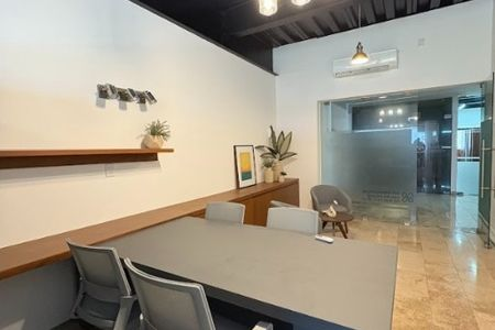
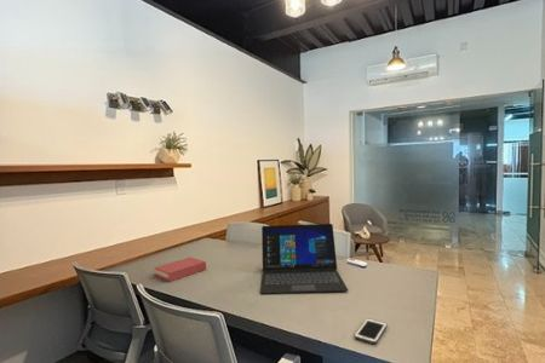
+ book [153,257,207,283]
+ laptop [259,223,349,295]
+ cell phone [354,317,389,345]
